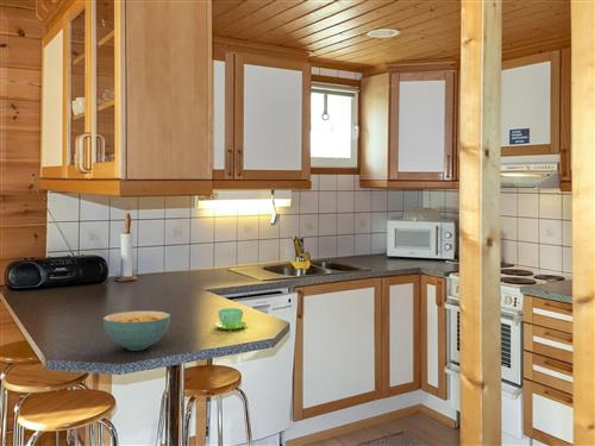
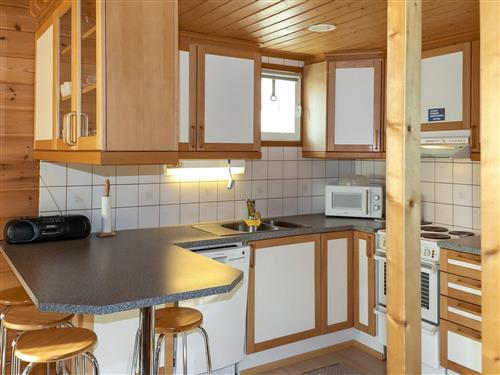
- cereal bowl [102,310,171,351]
- cup [213,307,249,331]
